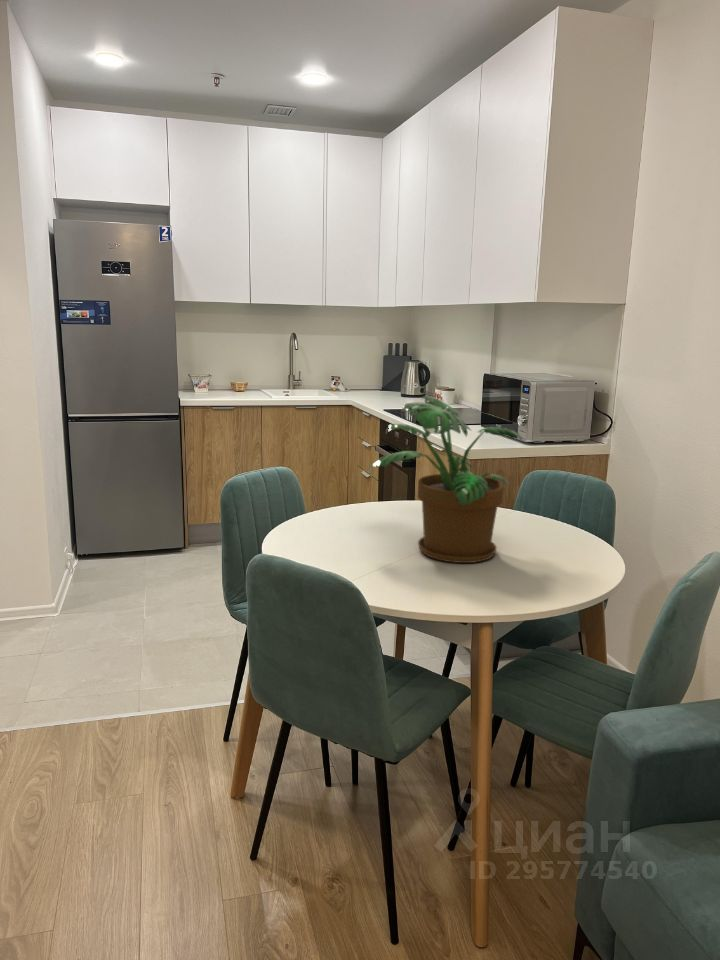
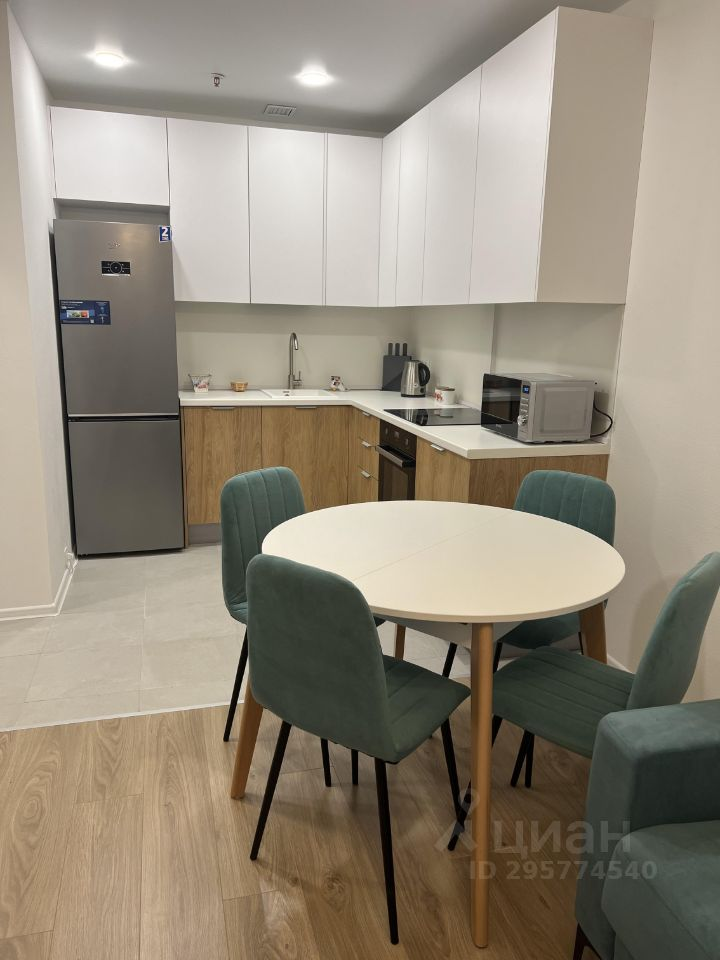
- potted plant [366,395,524,564]
